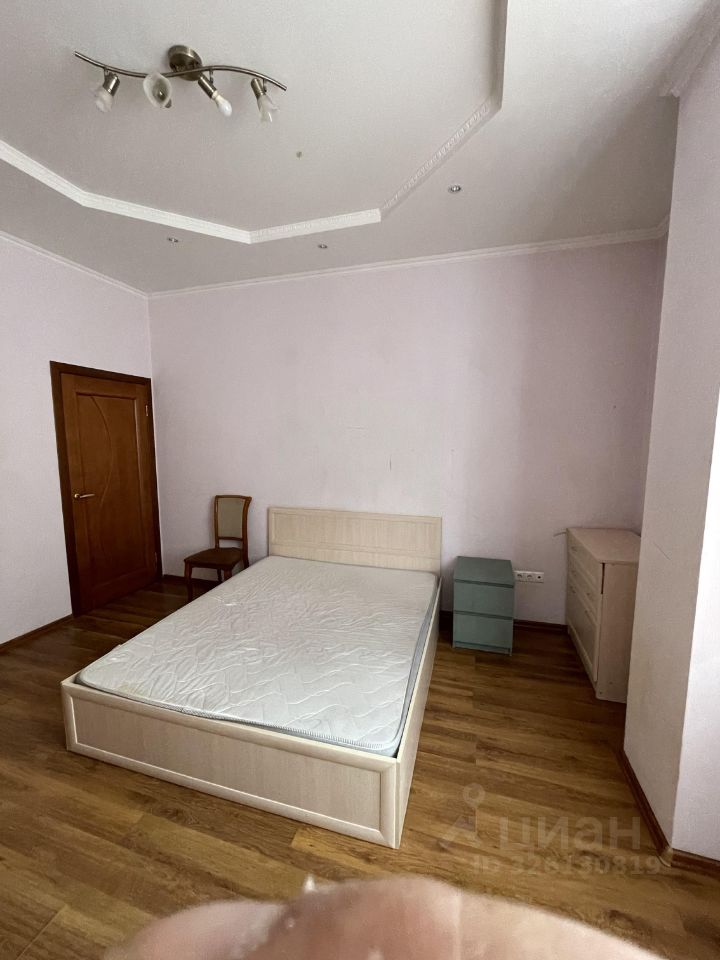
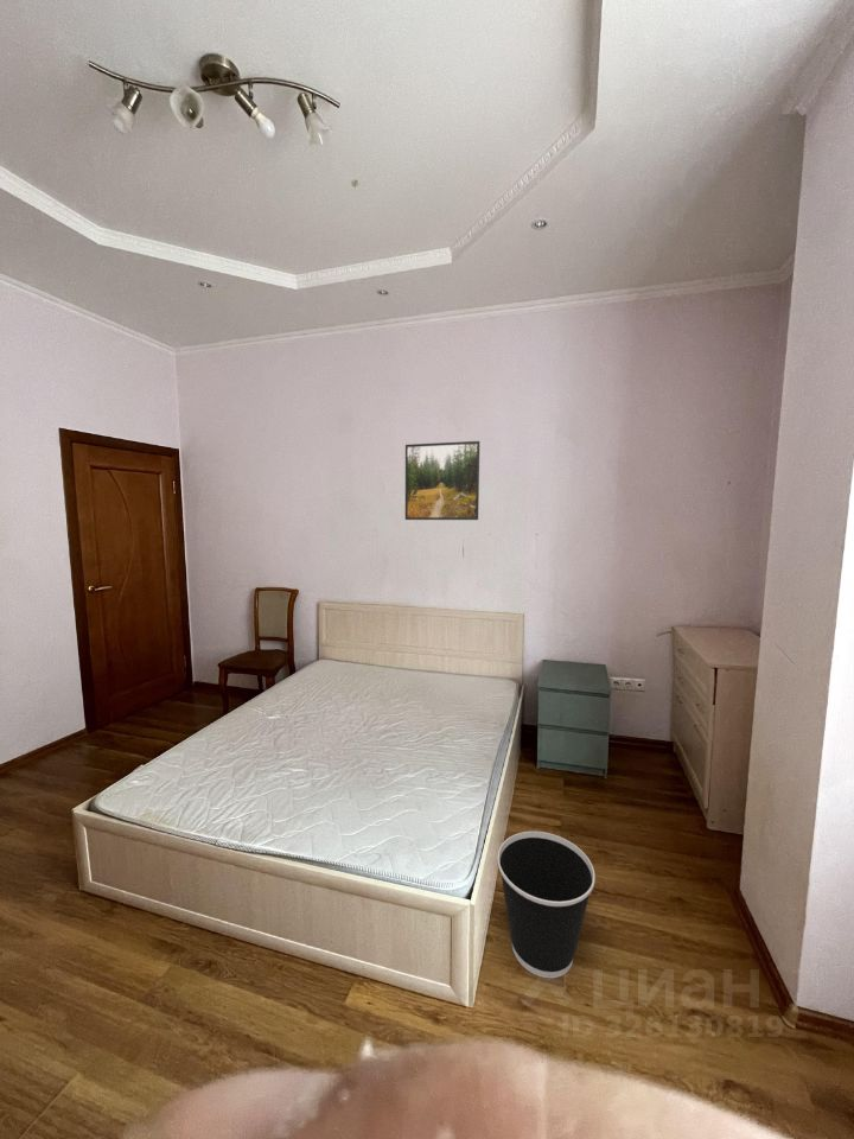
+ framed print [404,440,480,521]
+ wastebasket [497,831,595,979]
